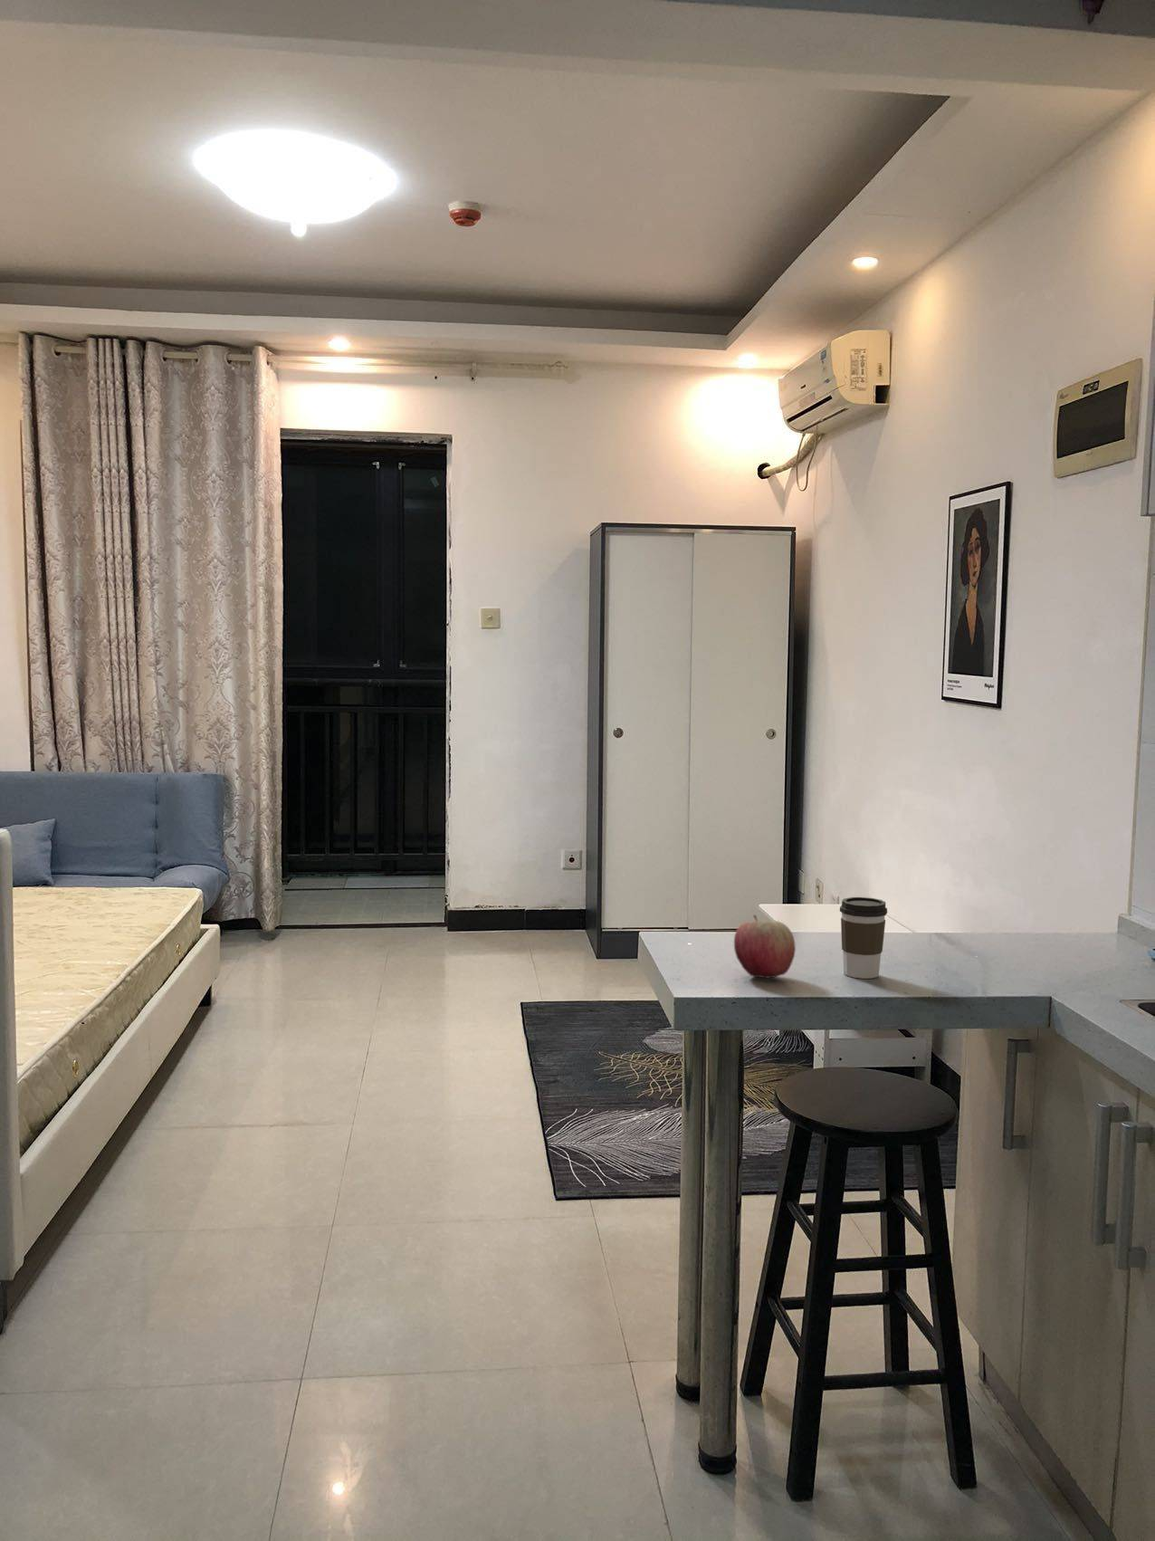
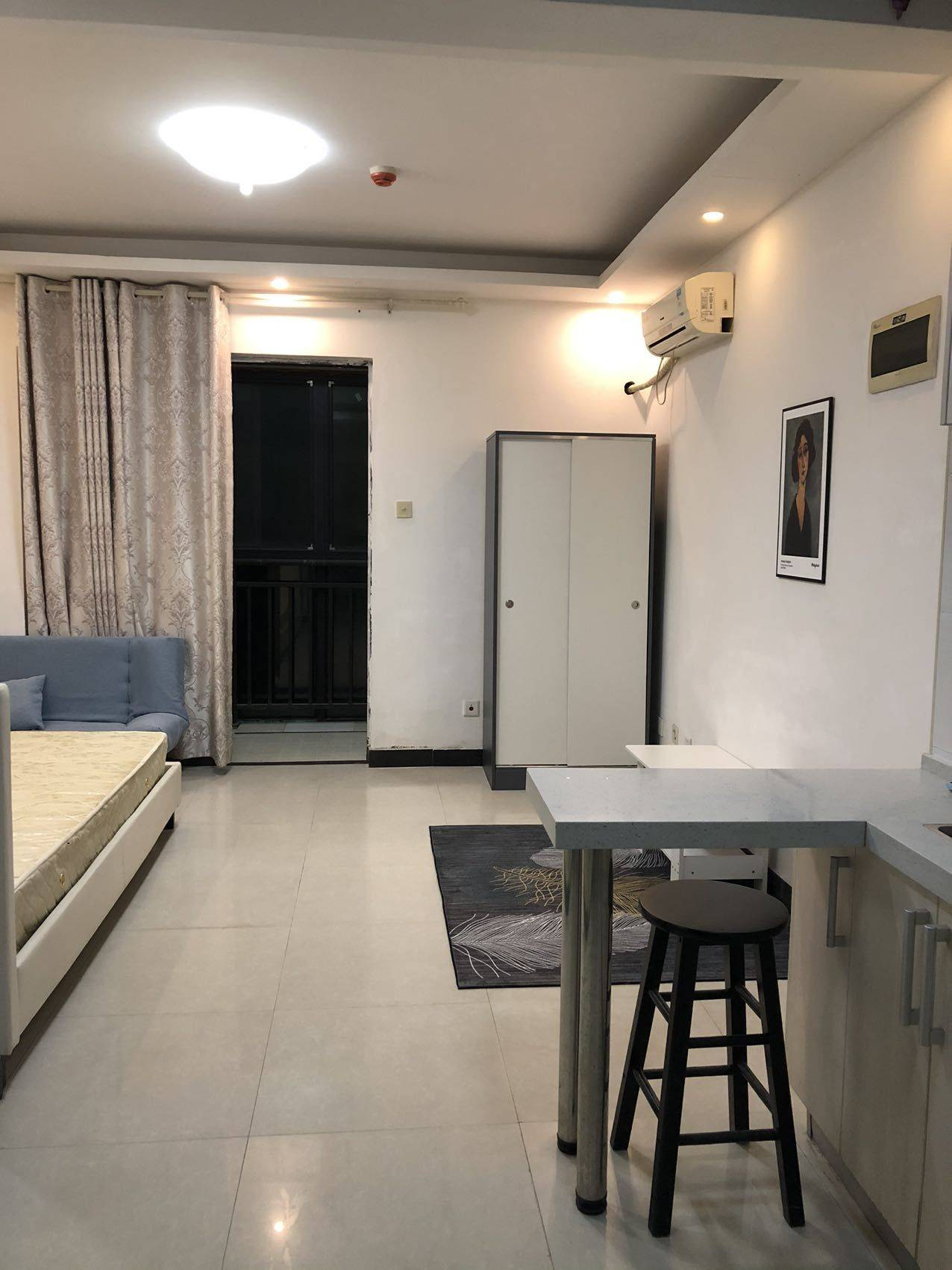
- apple [733,914,797,979]
- coffee cup [840,897,888,979]
